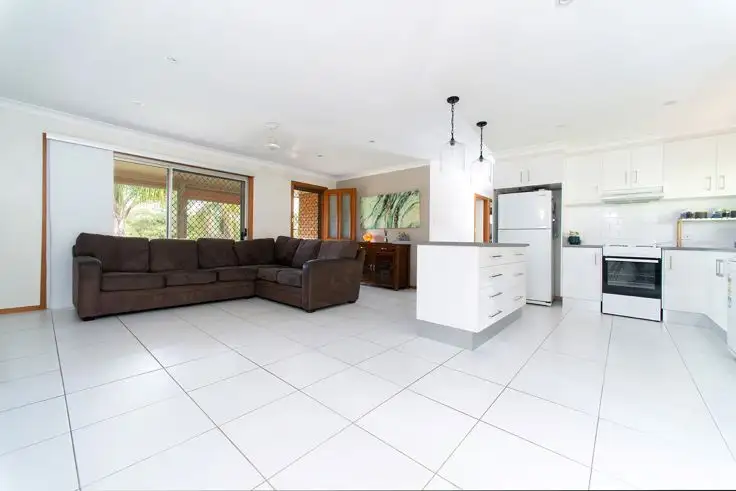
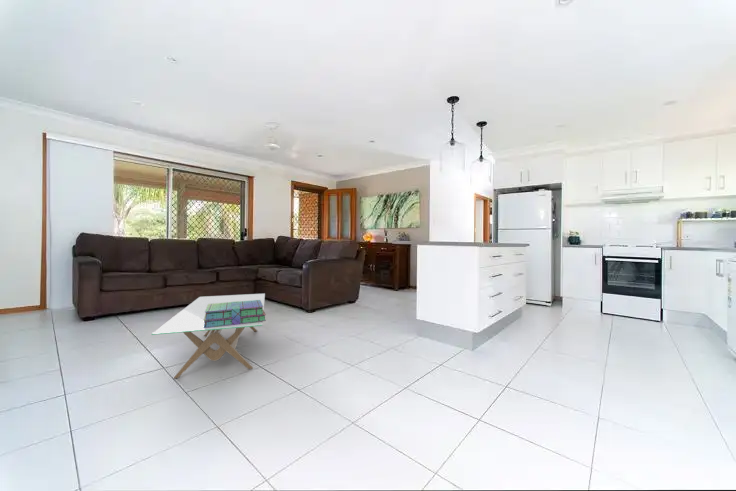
+ coffee table [151,293,266,379]
+ stack of books [203,300,267,328]
